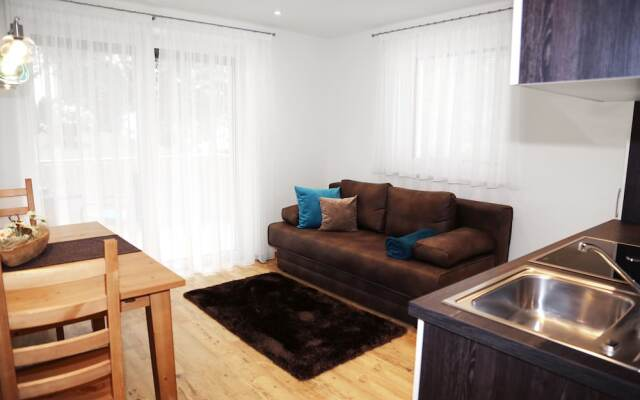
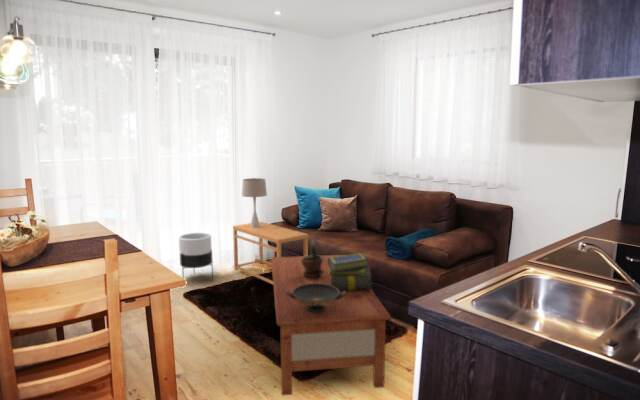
+ stack of books [328,252,373,291]
+ potted plant [301,240,324,279]
+ decorative bowl [286,283,346,313]
+ planter [178,232,214,280]
+ side table [232,221,309,285]
+ table lamp [241,177,268,228]
+ coffee table [270,254,392,396]
